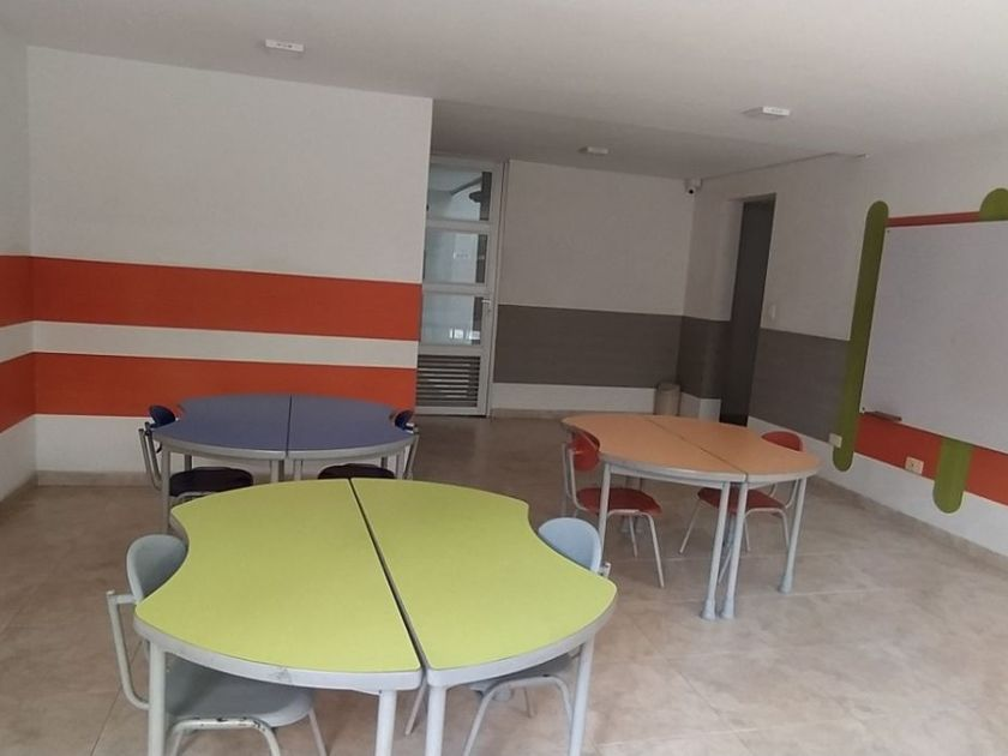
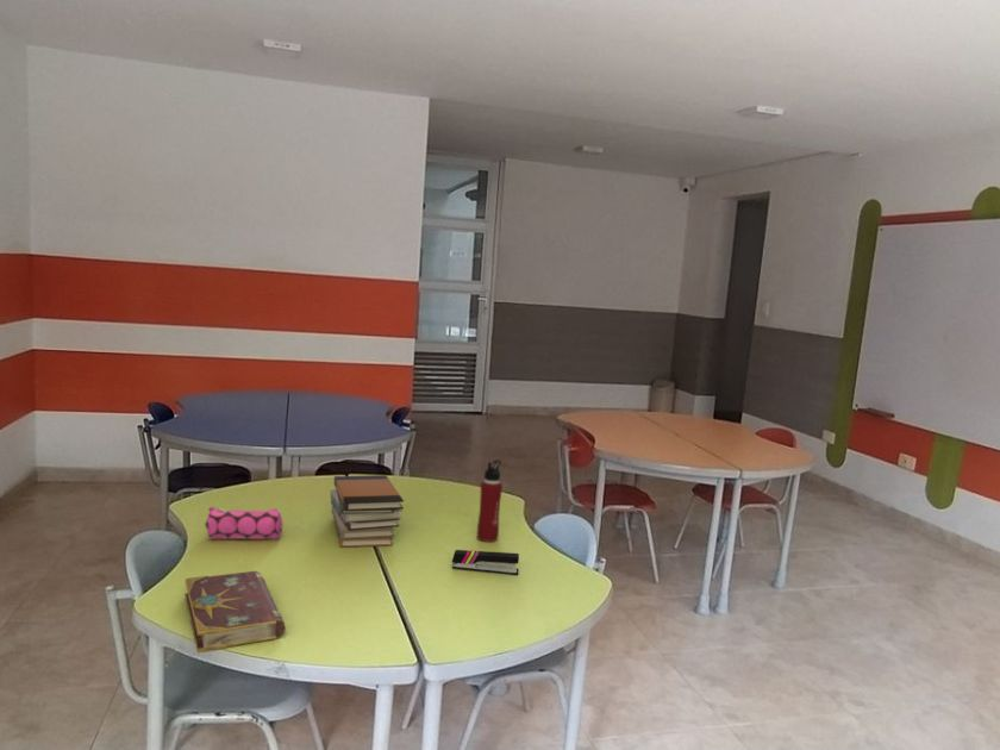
+ pencil case [204,504,285,540]
+ book stack [330,474,405,549]
+ water bottle [476,458,504,543]
+ stapler [451,549,520,576]
+ book [183,570,287,654]
